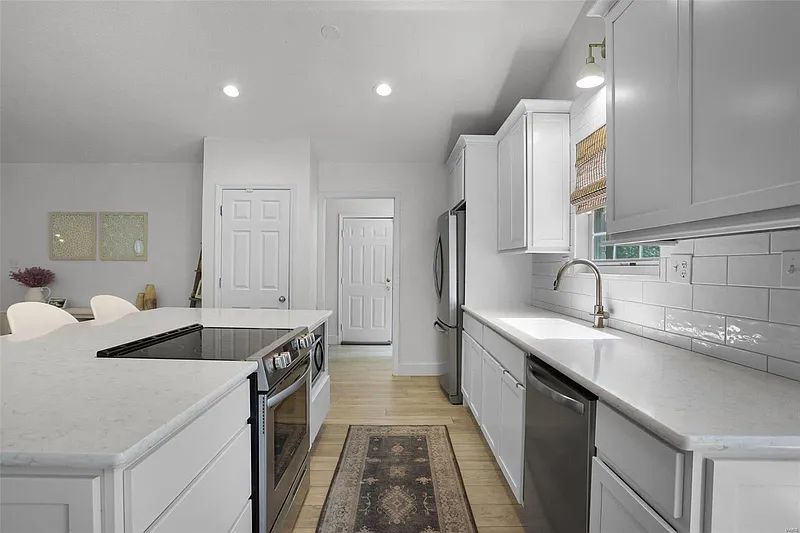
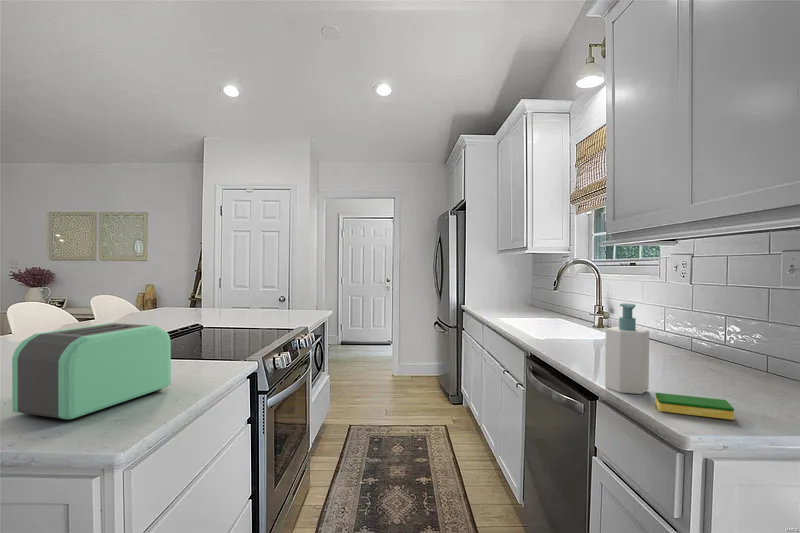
+ dish sponge [654,392,735,421]
+ toaster [11,322,172,421]
+ soap bottle [604,302,650,395]
